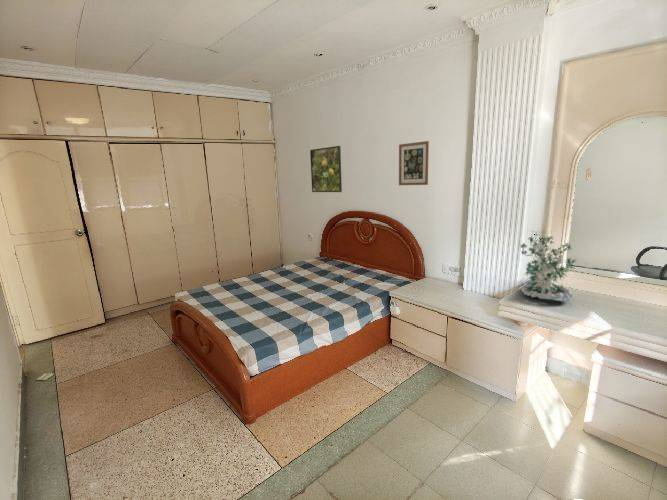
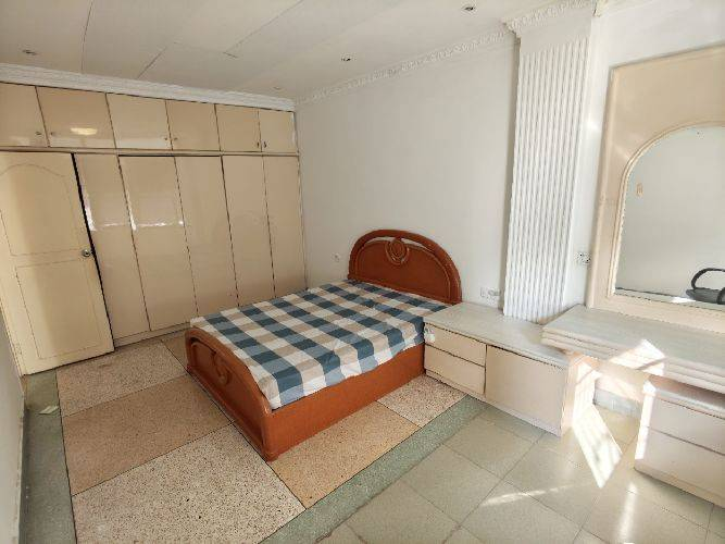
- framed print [309,145,343,193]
- plant [519,235,579,302]
- wall art [398,140,430,186]
